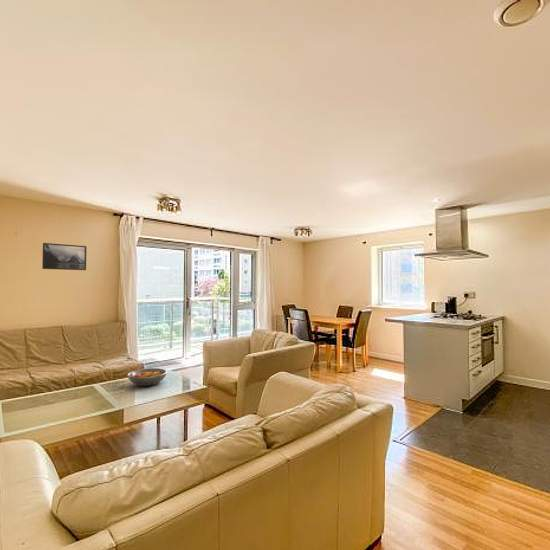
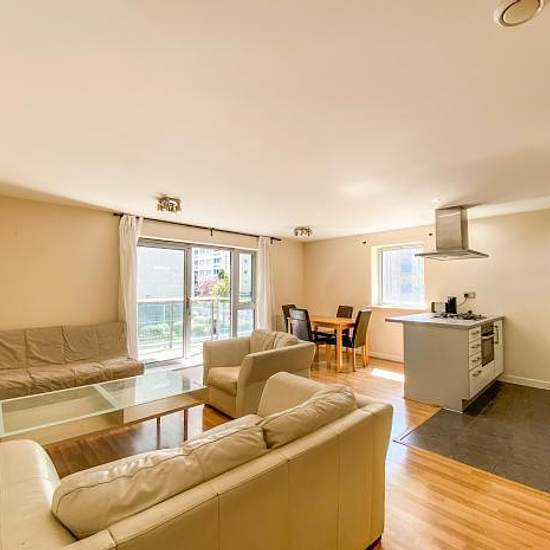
- fruit bowl [126,367,169,387]
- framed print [41,242,88,271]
